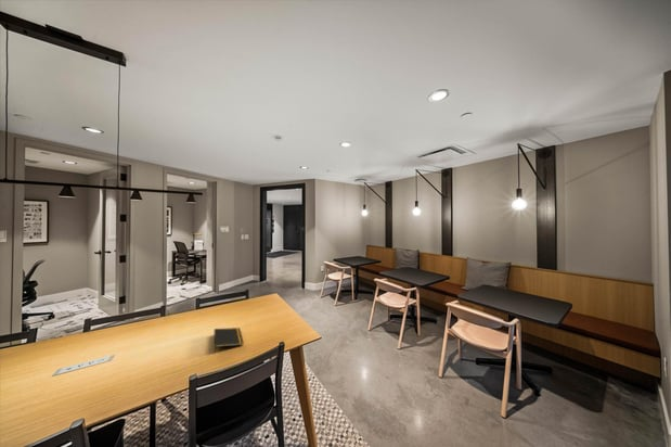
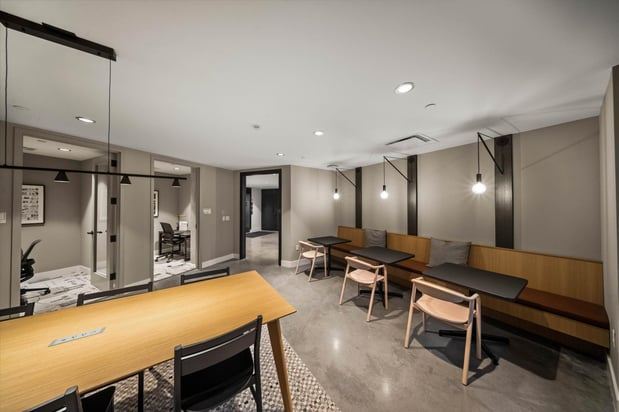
- notepad [214,327,244,354]
